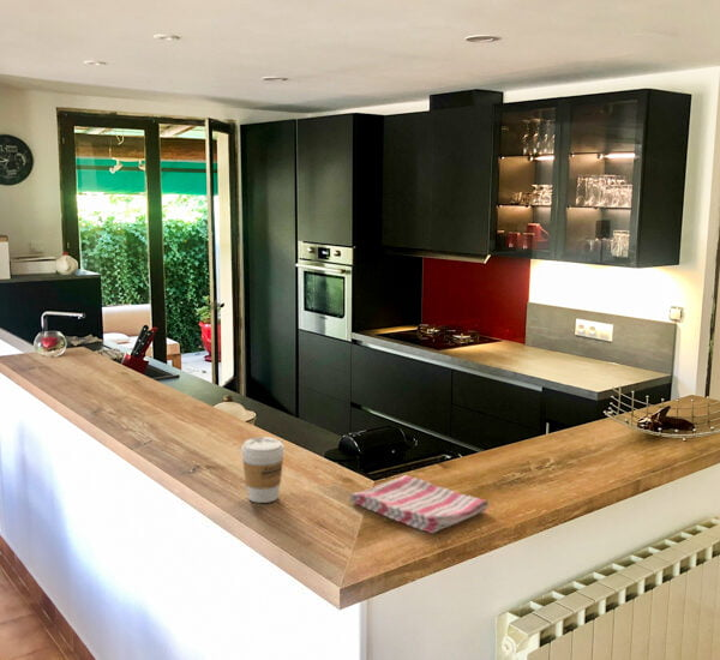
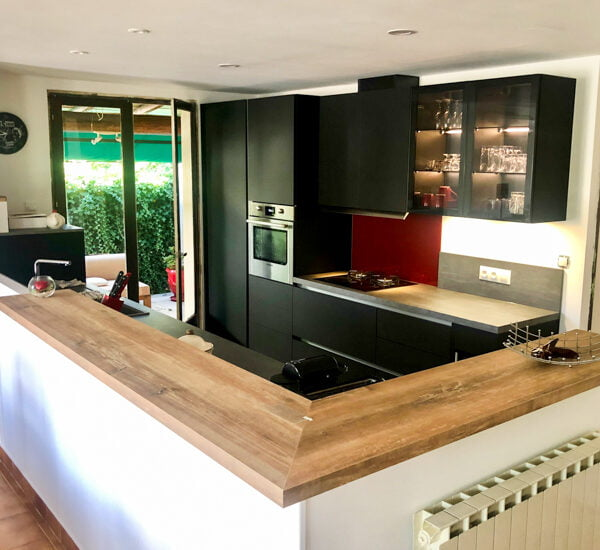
- dish towel [348,474,490,535]
- coffee cup [240,436,286,504]
